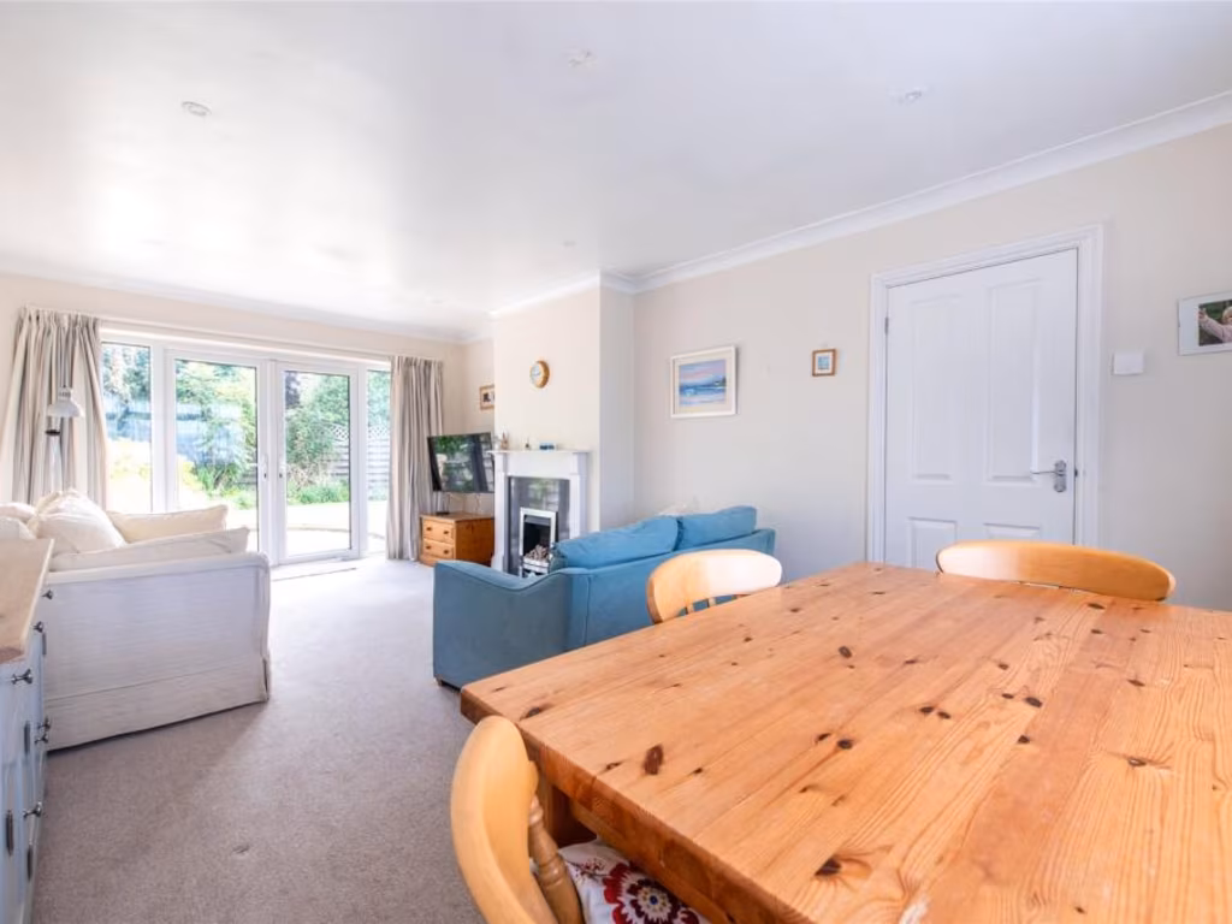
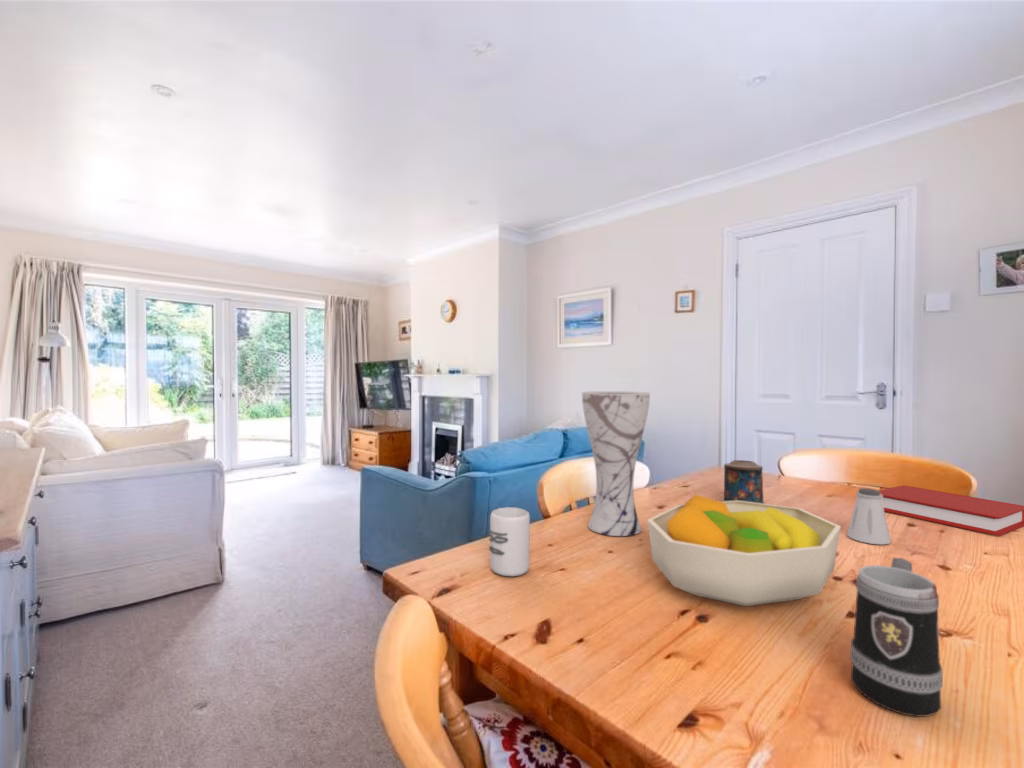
+ cup [488,506,531,577]
+ candle [723,459,766,504]
+ fruit bowl [646,494,842,608]
+ mug [849,557,944,718]
+ book [878,484,1024,537]
+ saltshaker [846,487,892,546]
+ vase [581,390,651,537]
